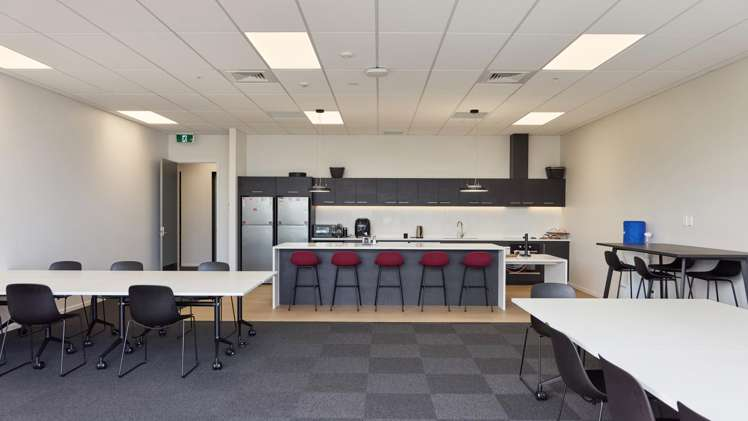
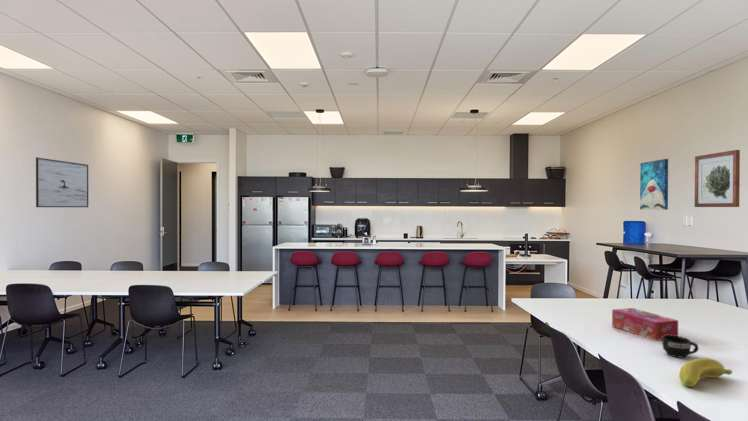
+ wall art [694,149,741,208]
+ tissue box [611,307,679,342]
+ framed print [35,156,89,208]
+ wall art [639,158,669,211]
+ mug [661,335,700,359]
+ fruit [678,357,733,388]
